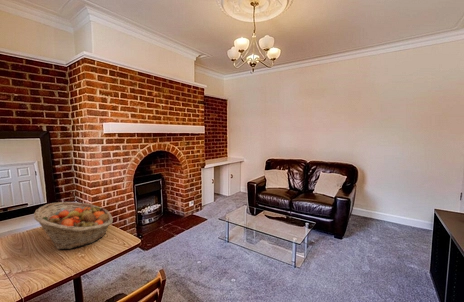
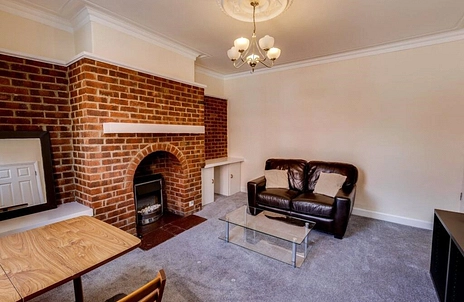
- fruit basket [33,201,114,250]
